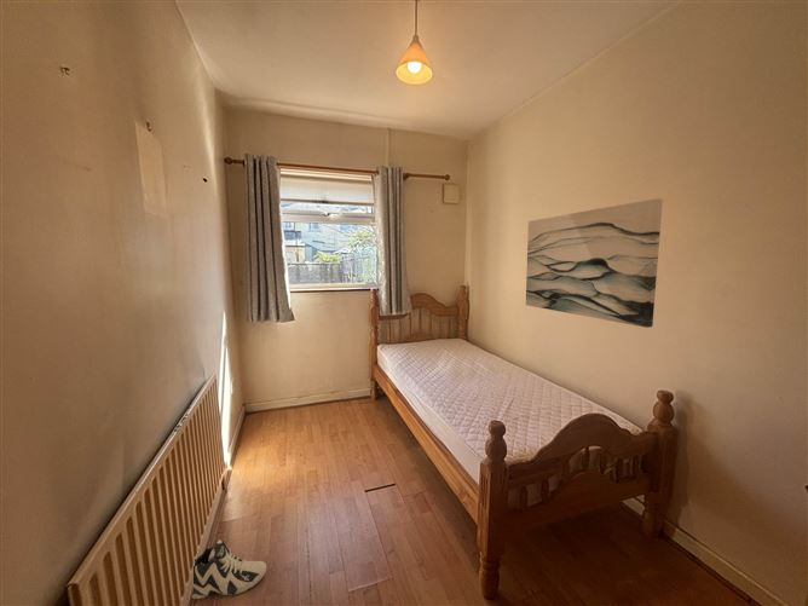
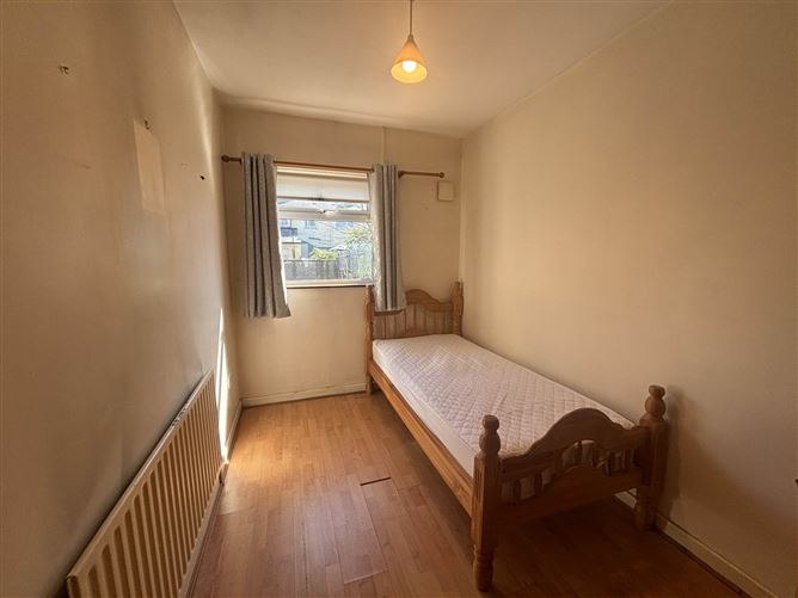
- wall art [525,197,664,329]
- sneaker [191,538,267,600]
